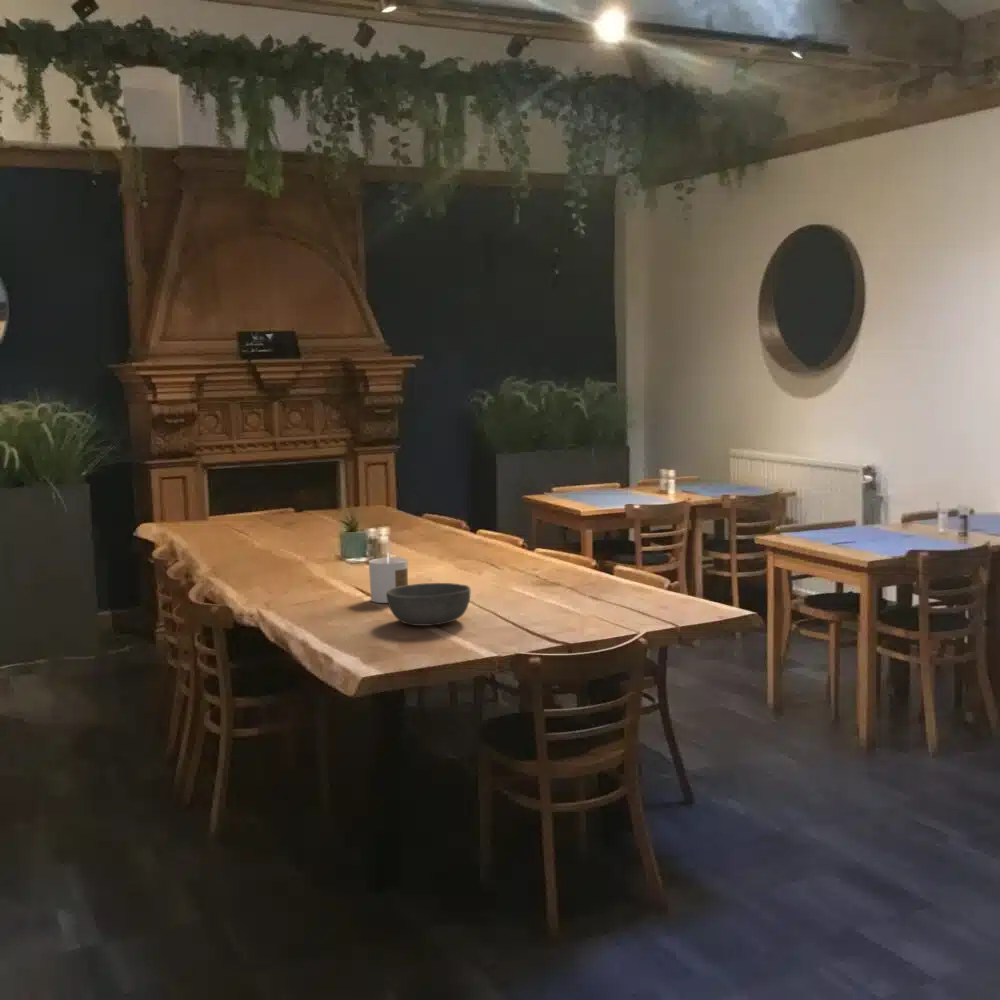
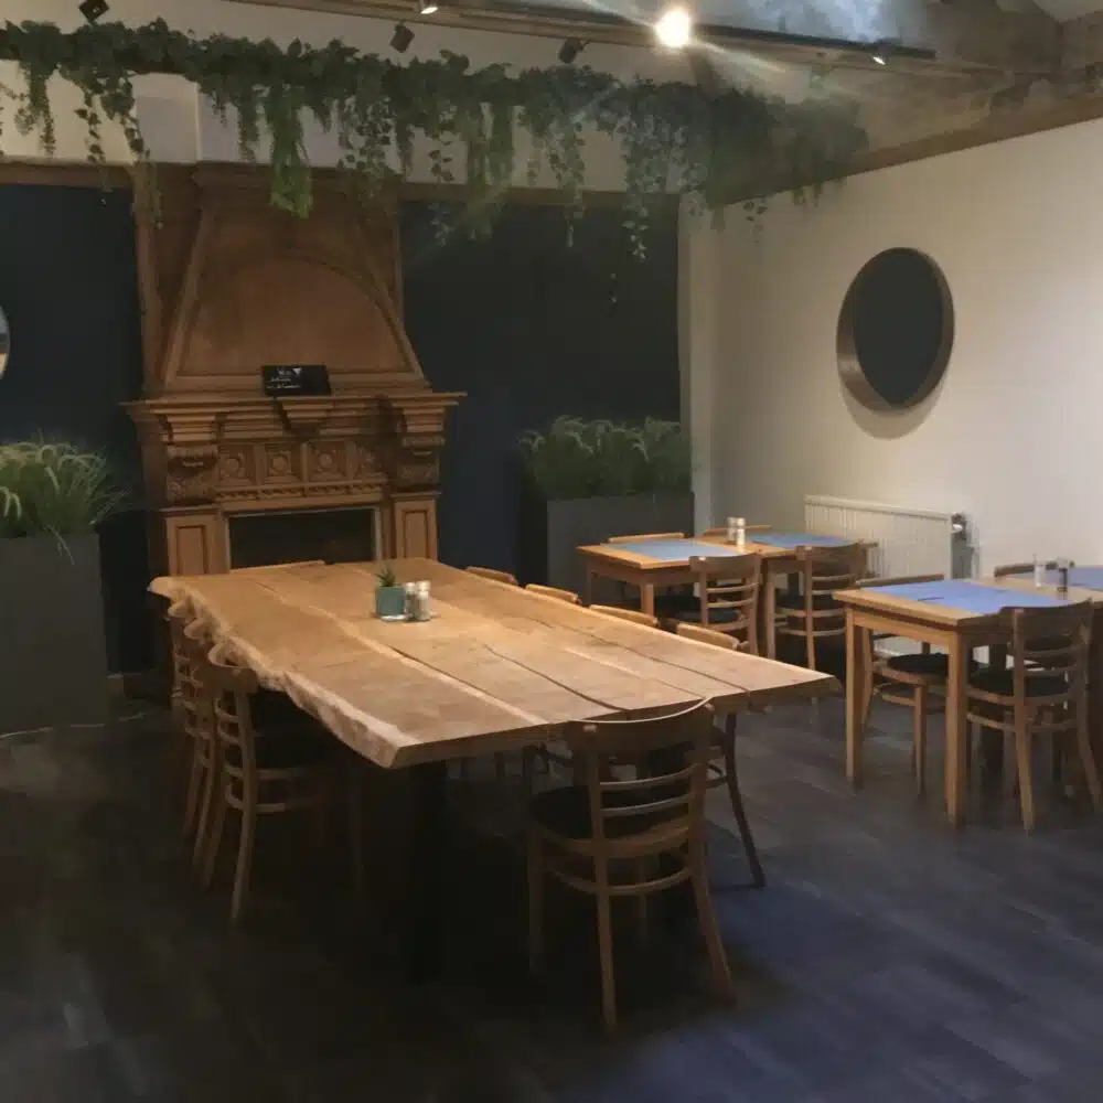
- bowl [386,582,471,627]
- candle [368,552,409,604]
